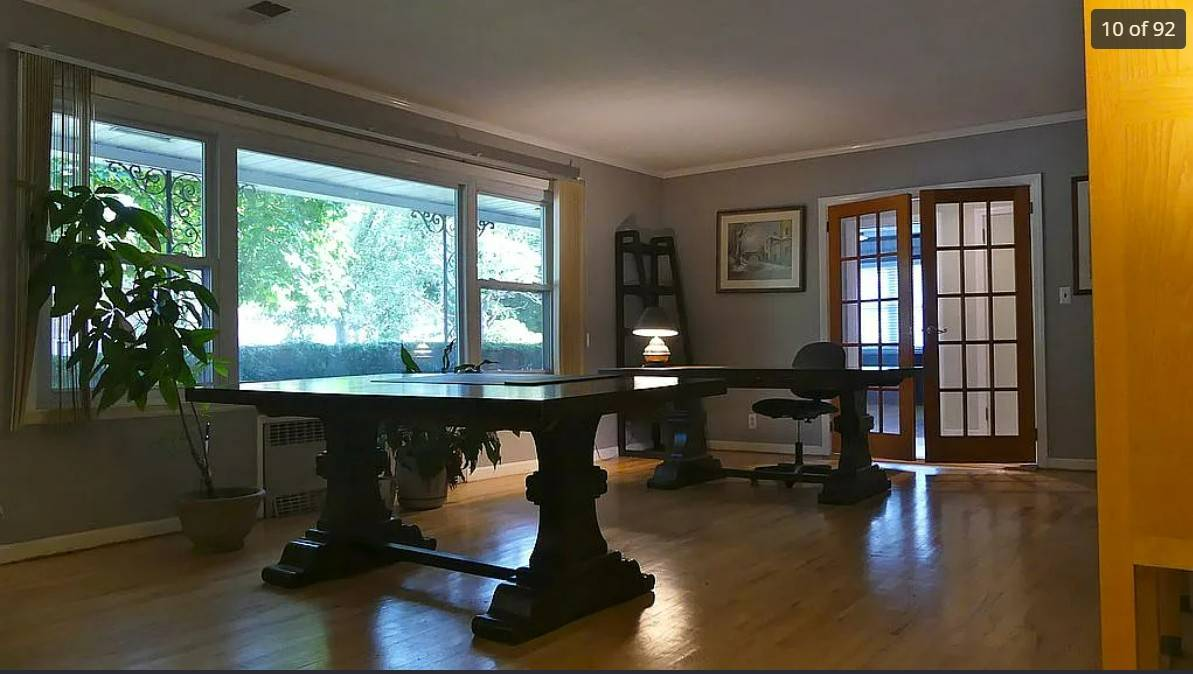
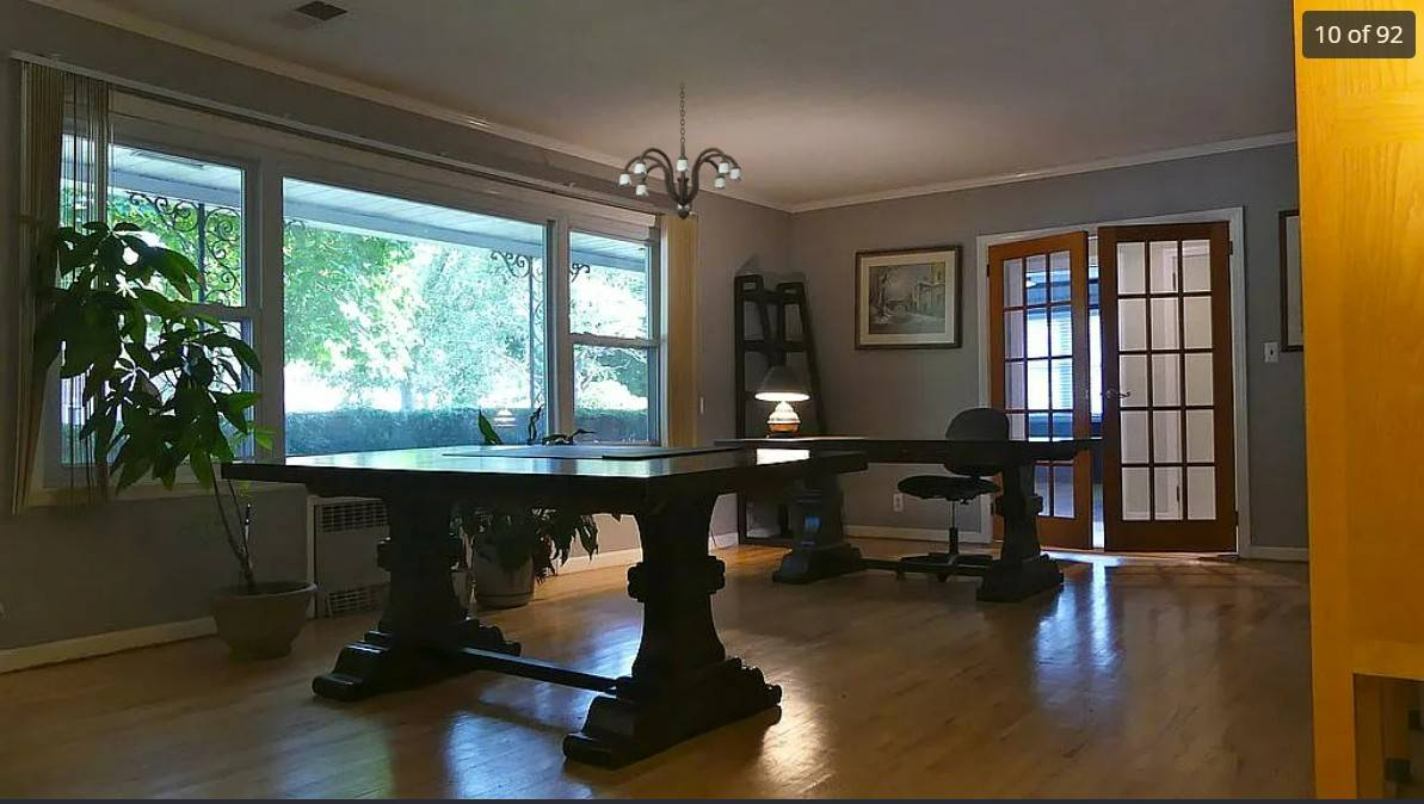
+ chandelier [617,81,744,222]
